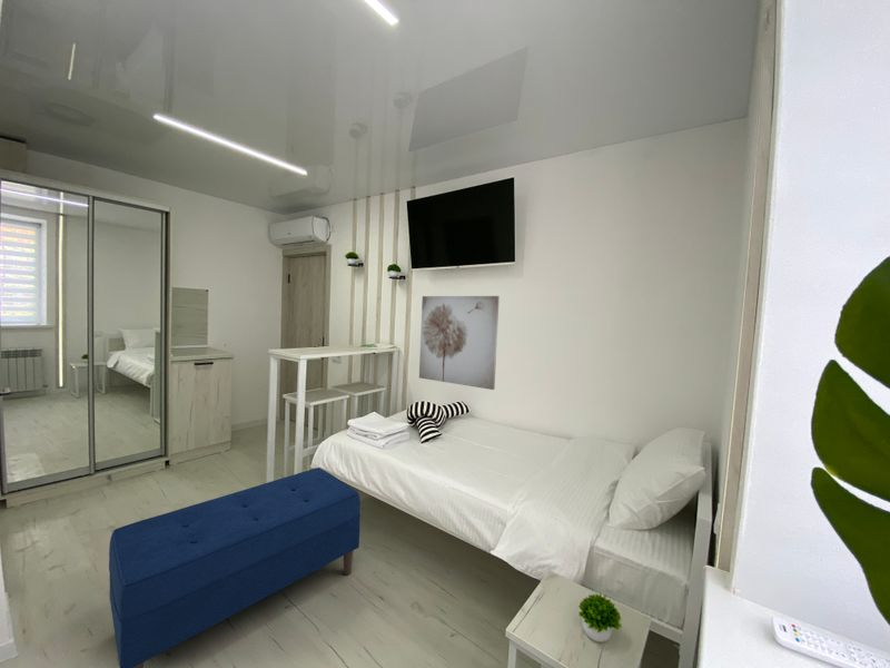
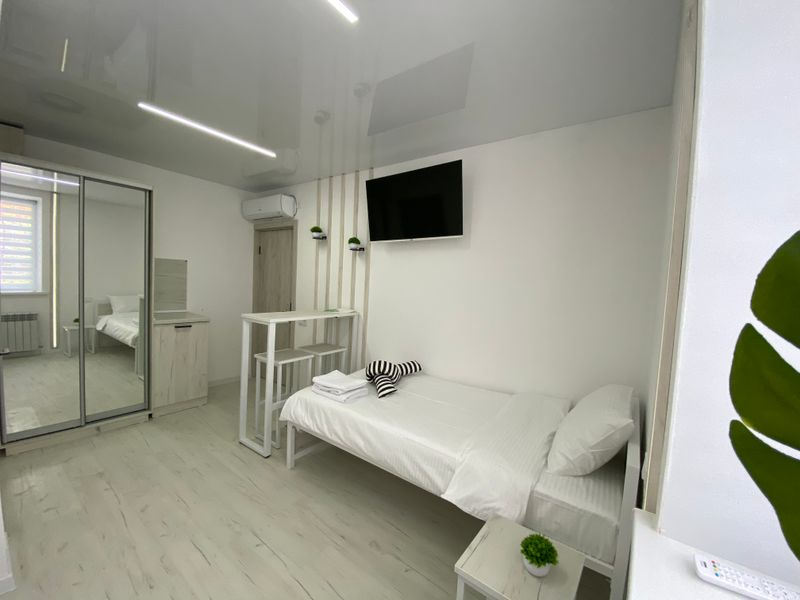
- wall art [418,295,501,391]
- bench [108,466,362,668]
